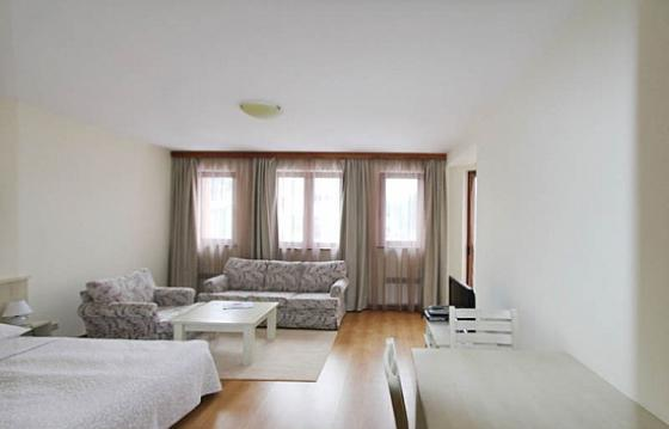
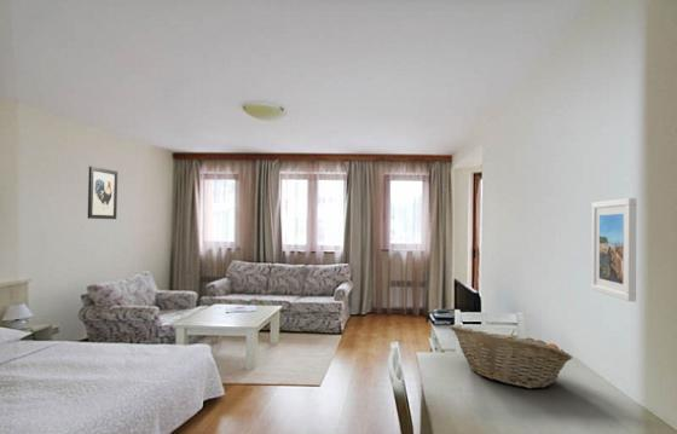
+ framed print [591,197,637,303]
+ fruit basket [450,324,574,389]
+ wall art [87,166,118,220]
